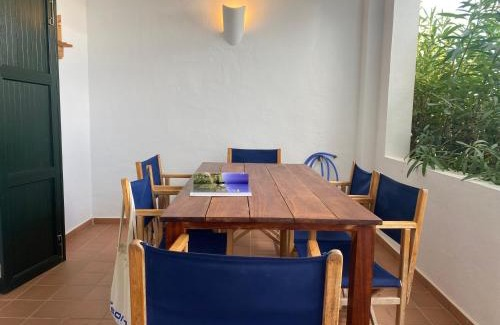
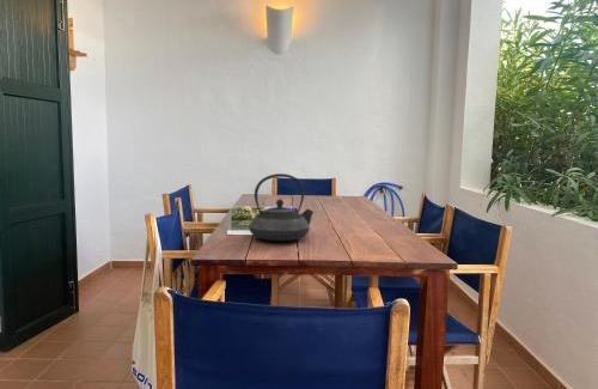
+ teapot [248,172,315,242]
